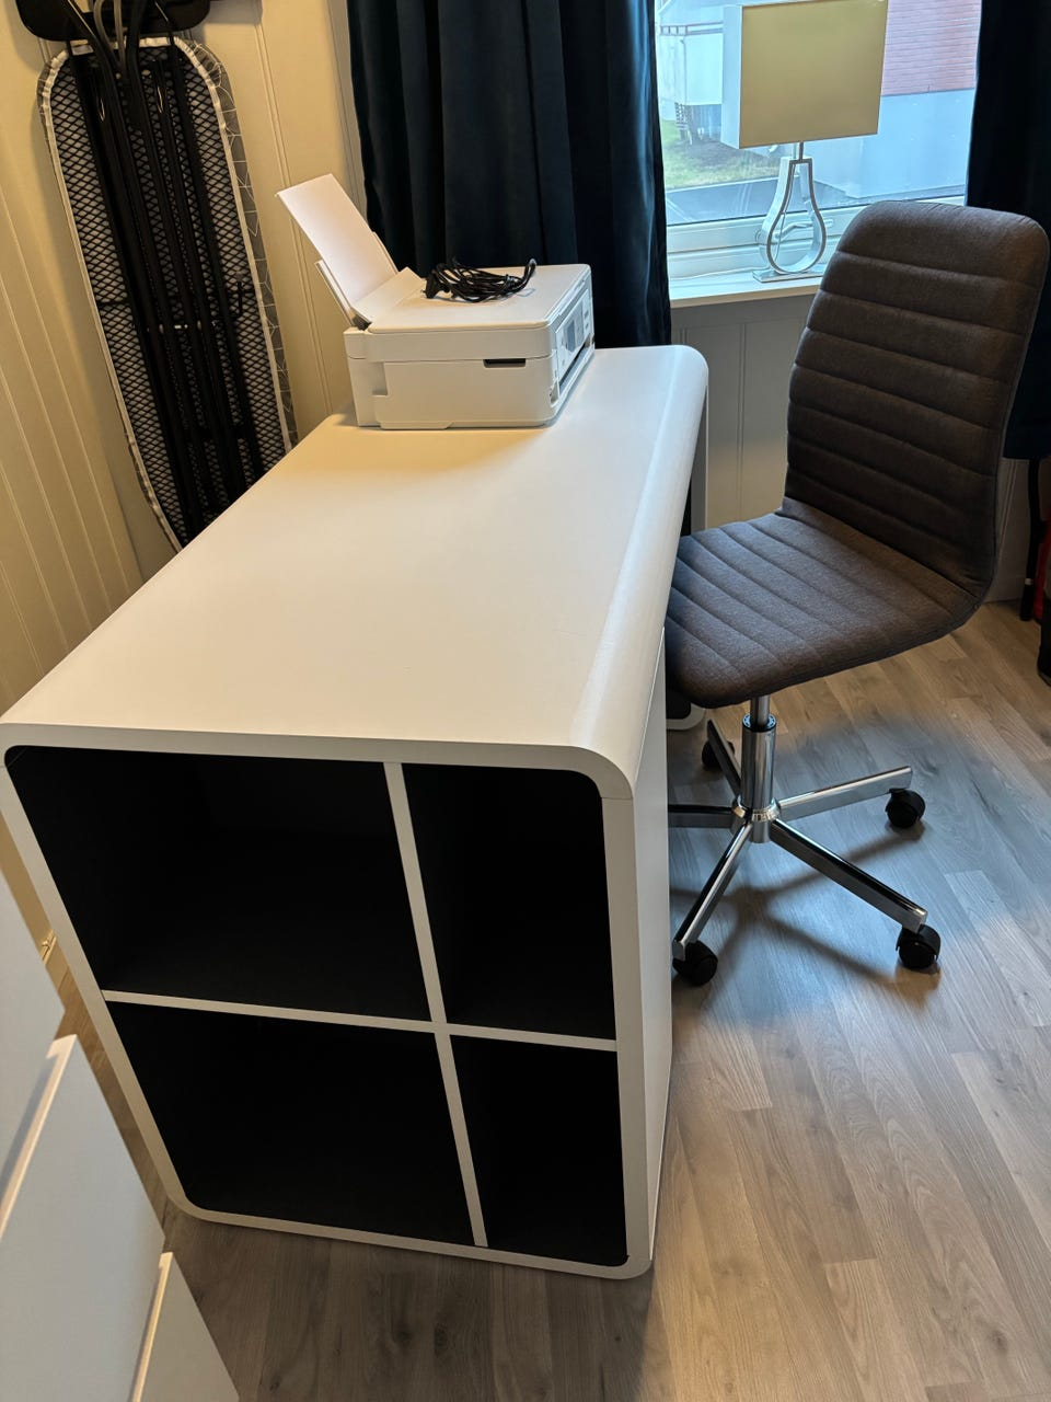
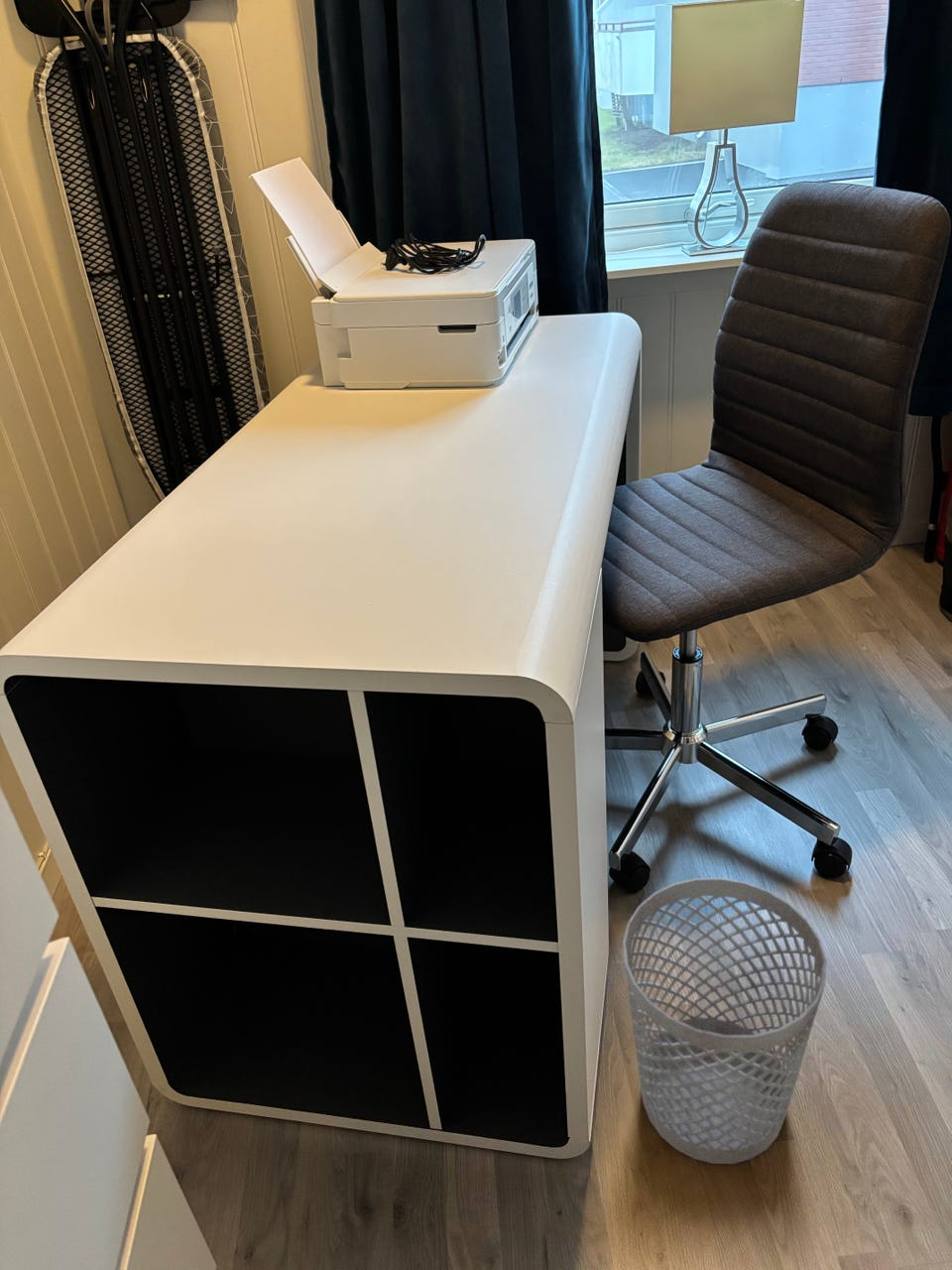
+ wastebasket [622,877,828,1165]
